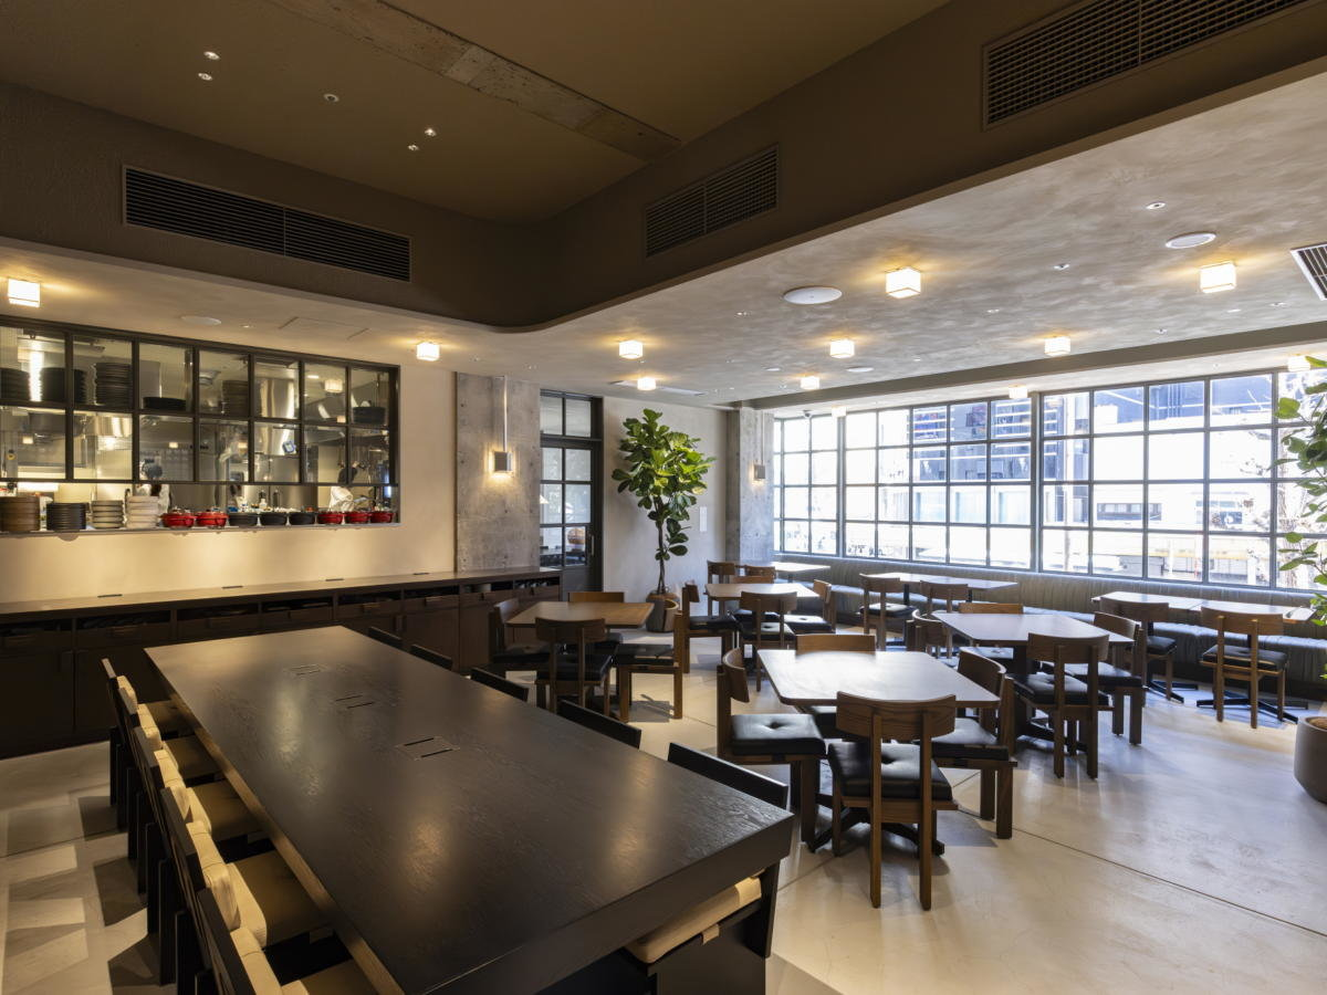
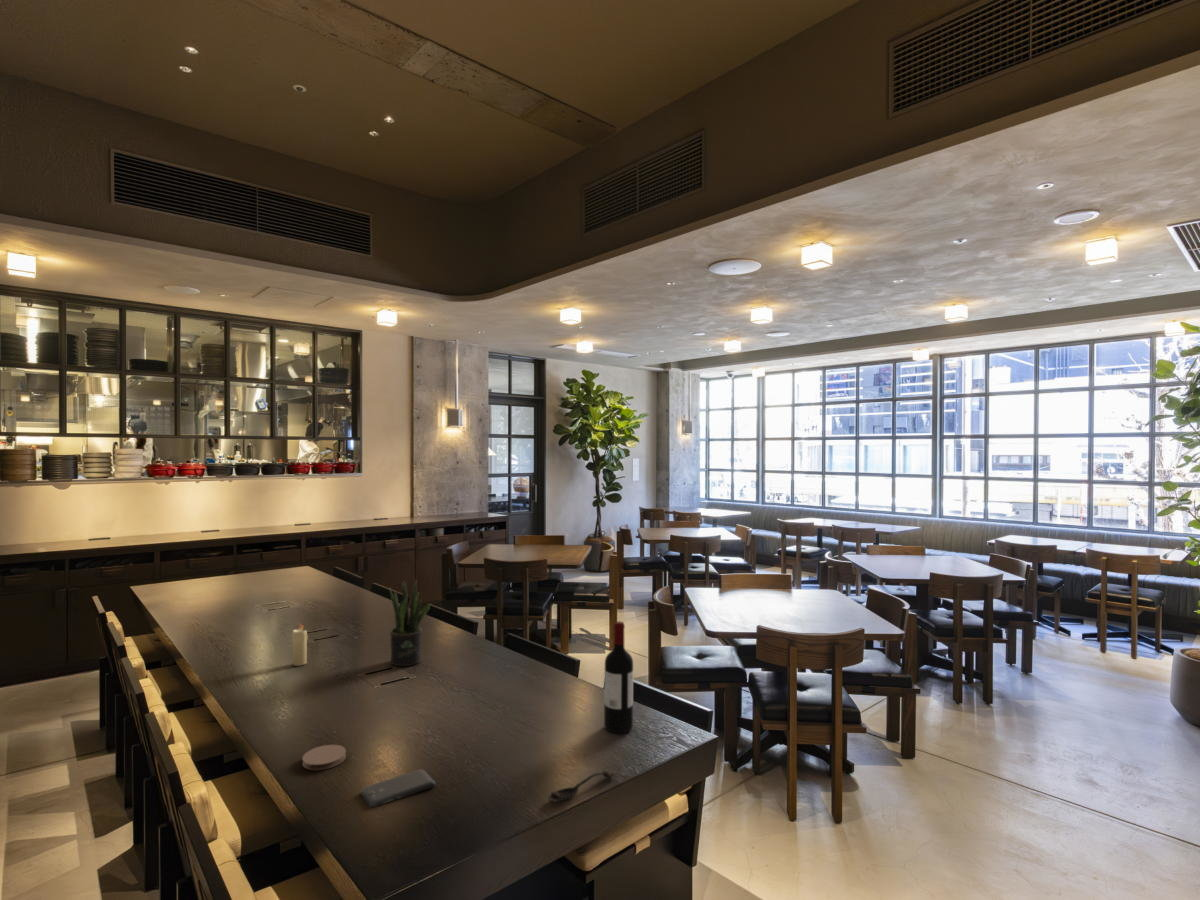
+ candle [291,622,309,667]
+ potted plant [388,579,432,667]
+ spoon [547,770,617,802]
+ smartphone [360,769,437,809]
+ coaster [301,744,347,771]
+ wine bottle [603,620,634,734]
